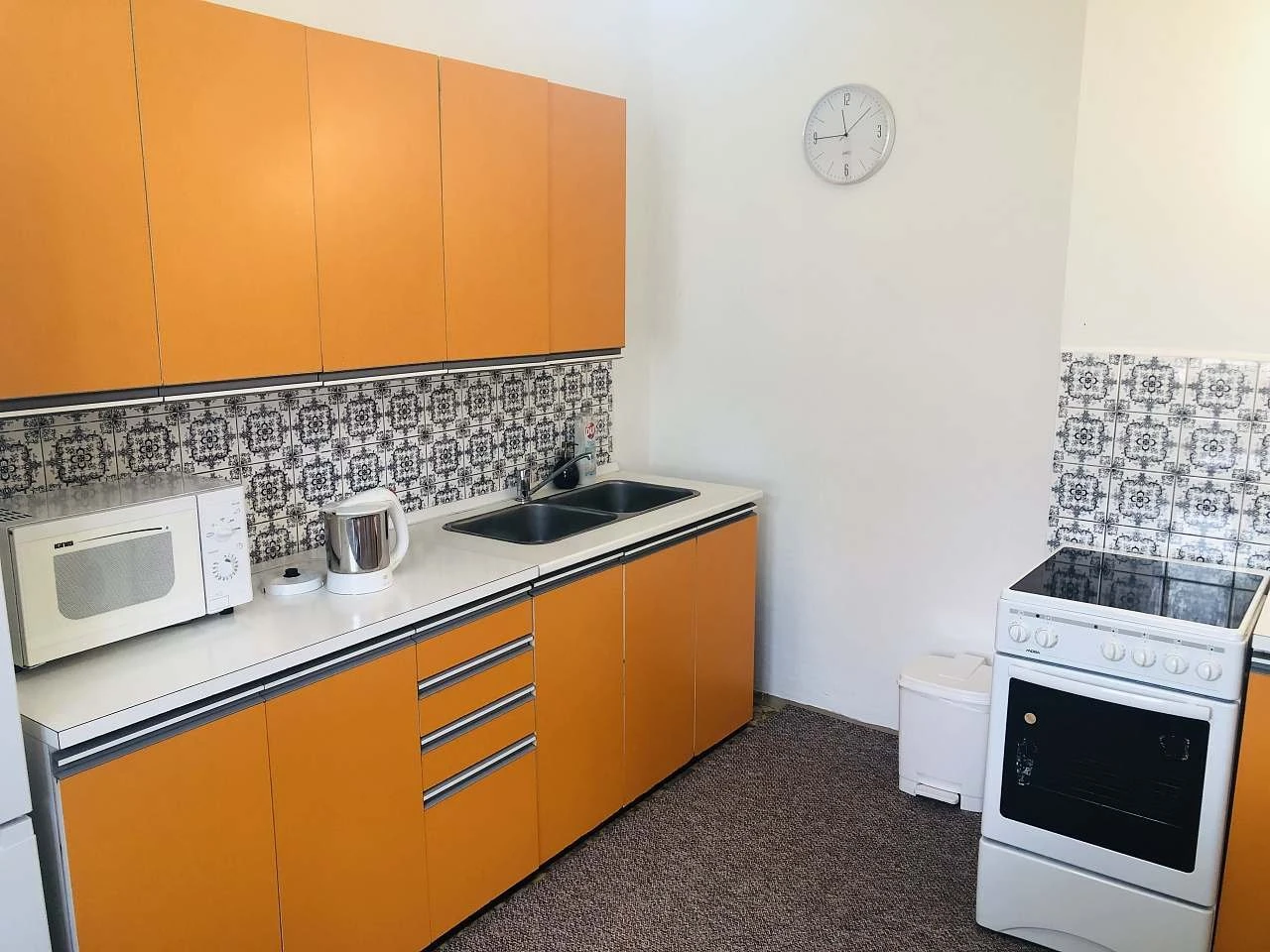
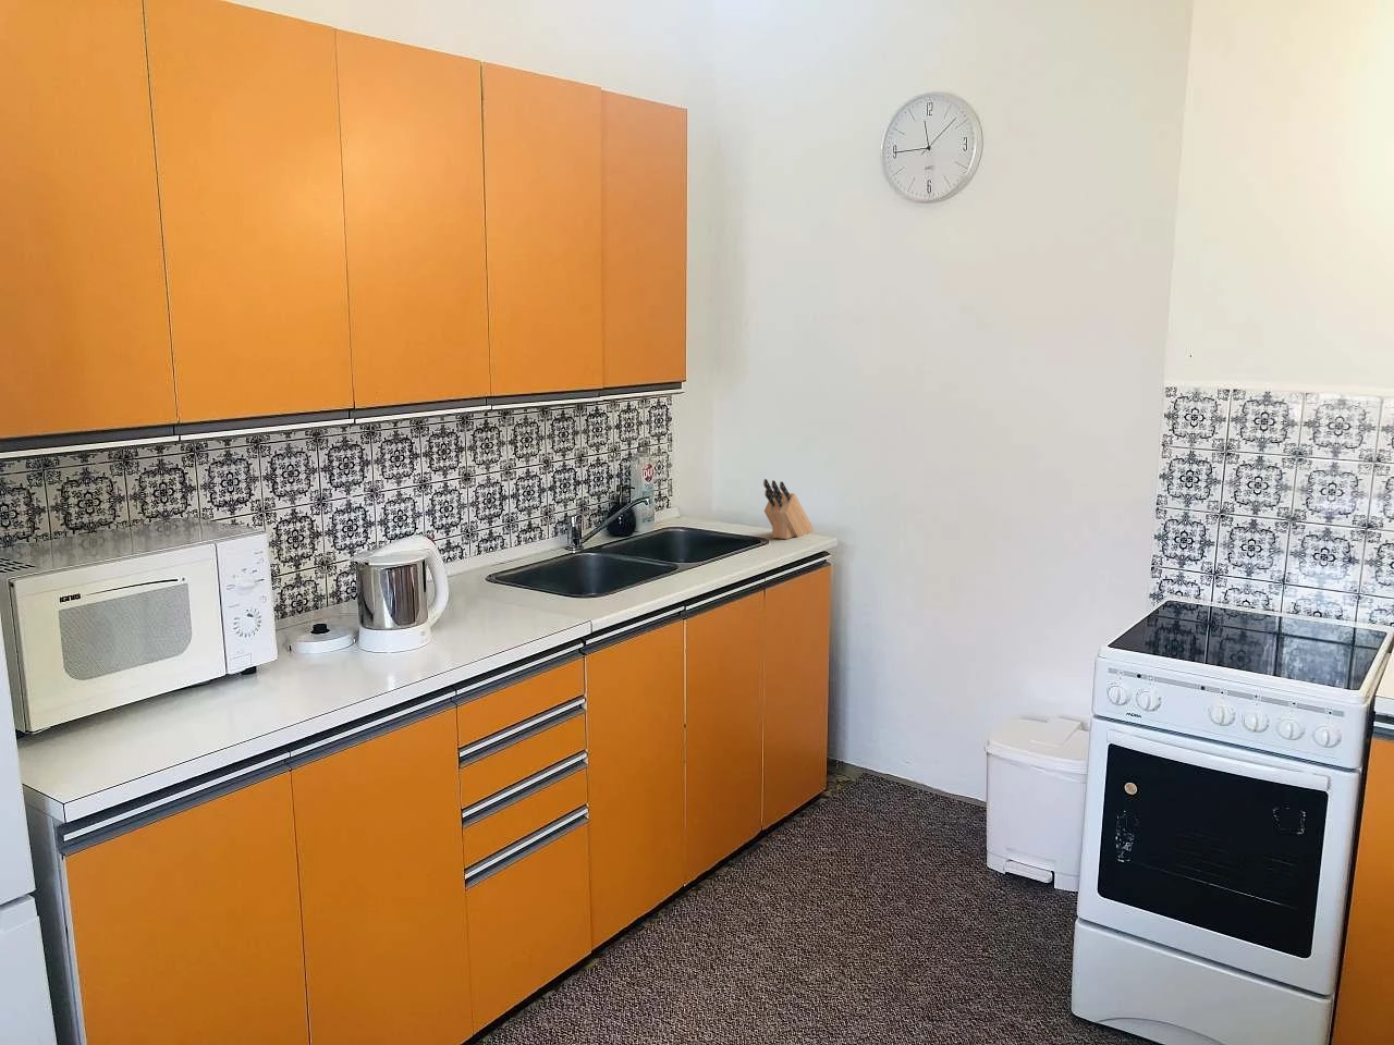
+ knife block [763,477,814,540]
